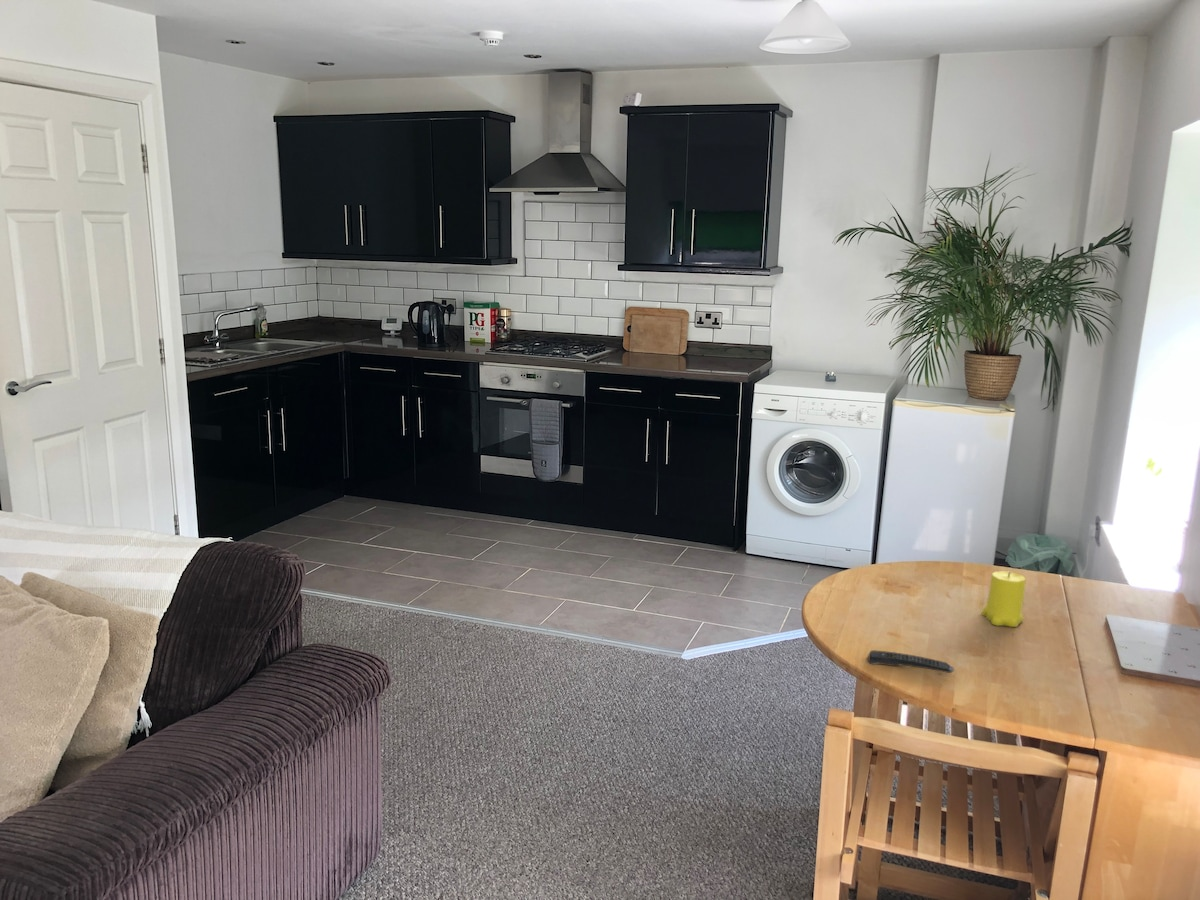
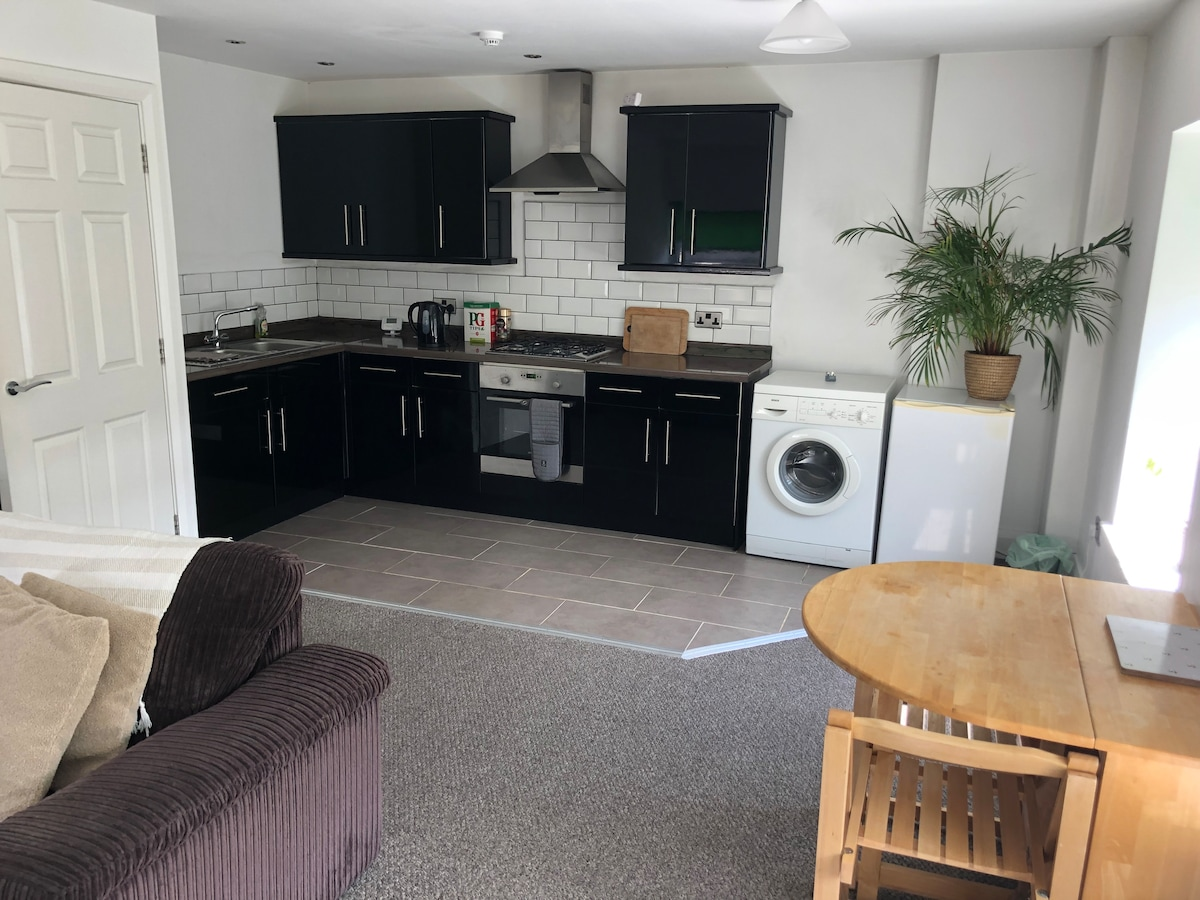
- remote control [867,649,955,674]
- candle [980,570,1027,628]
